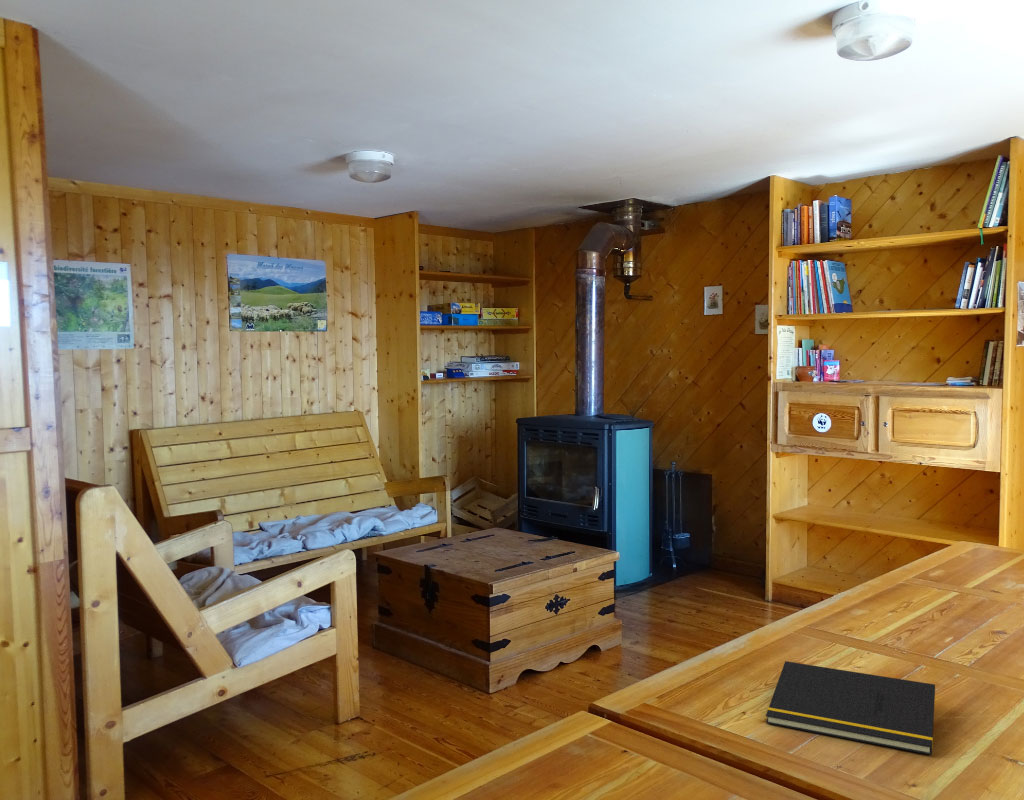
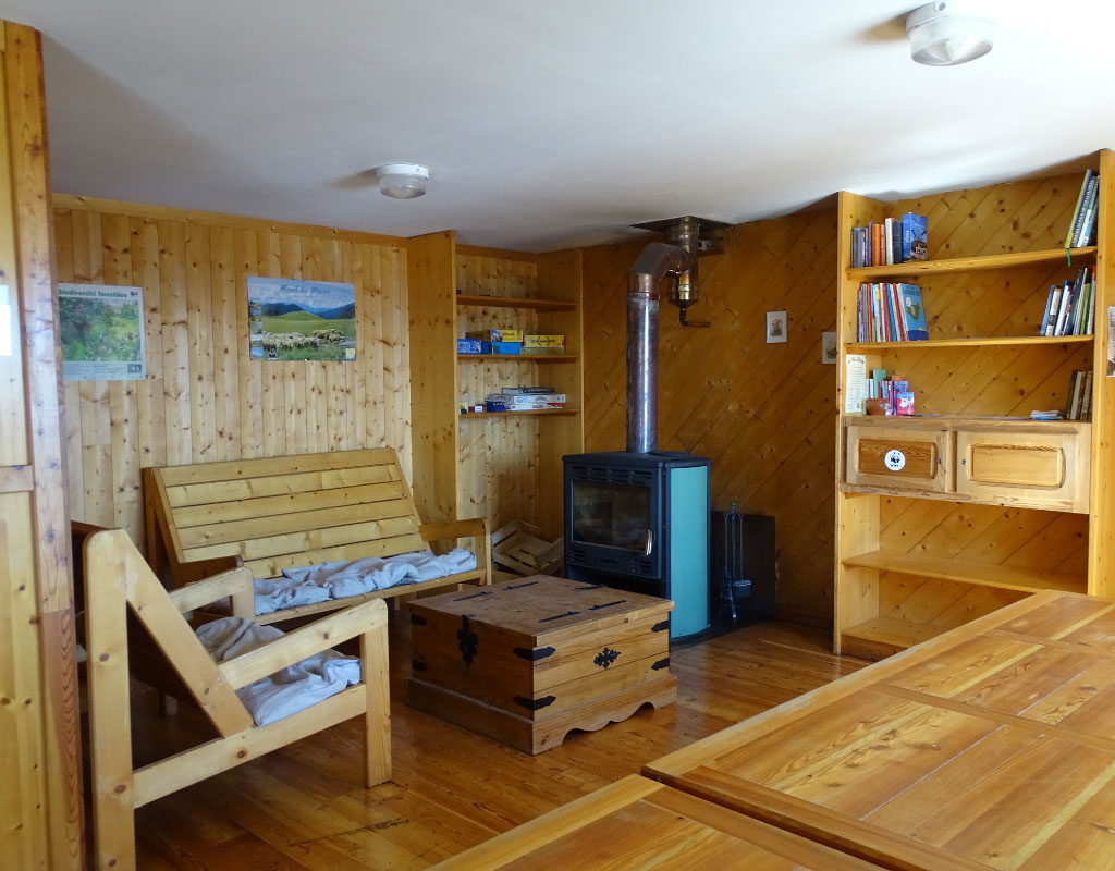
- notepad [765,660,936,756]
